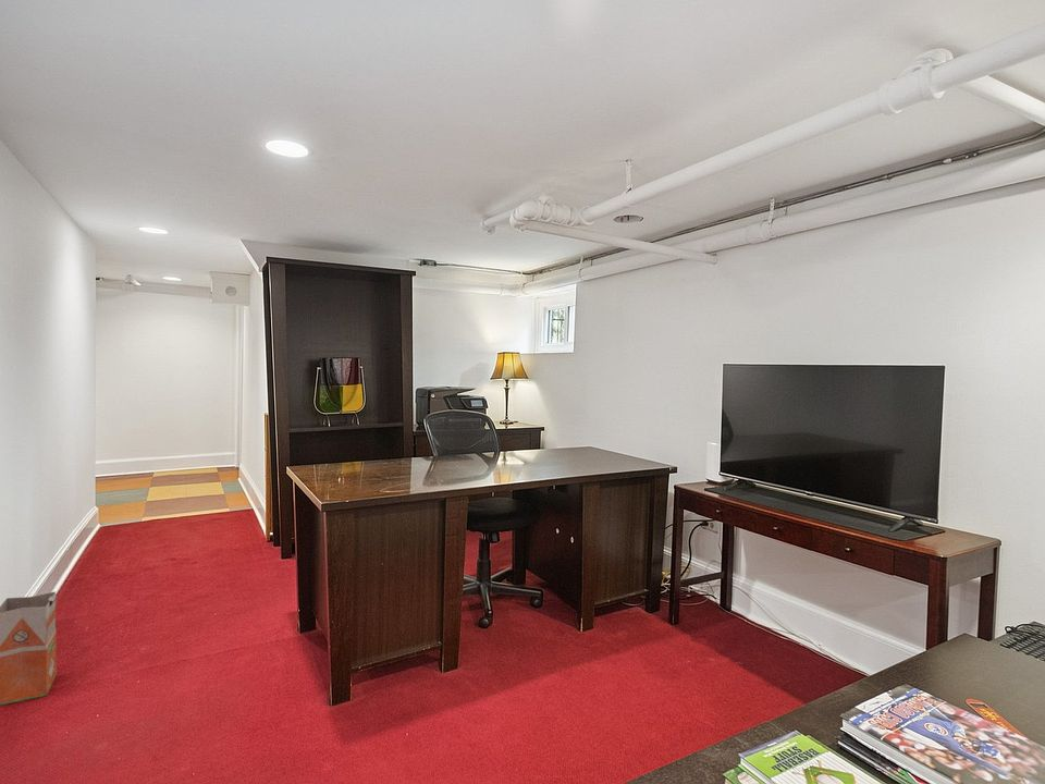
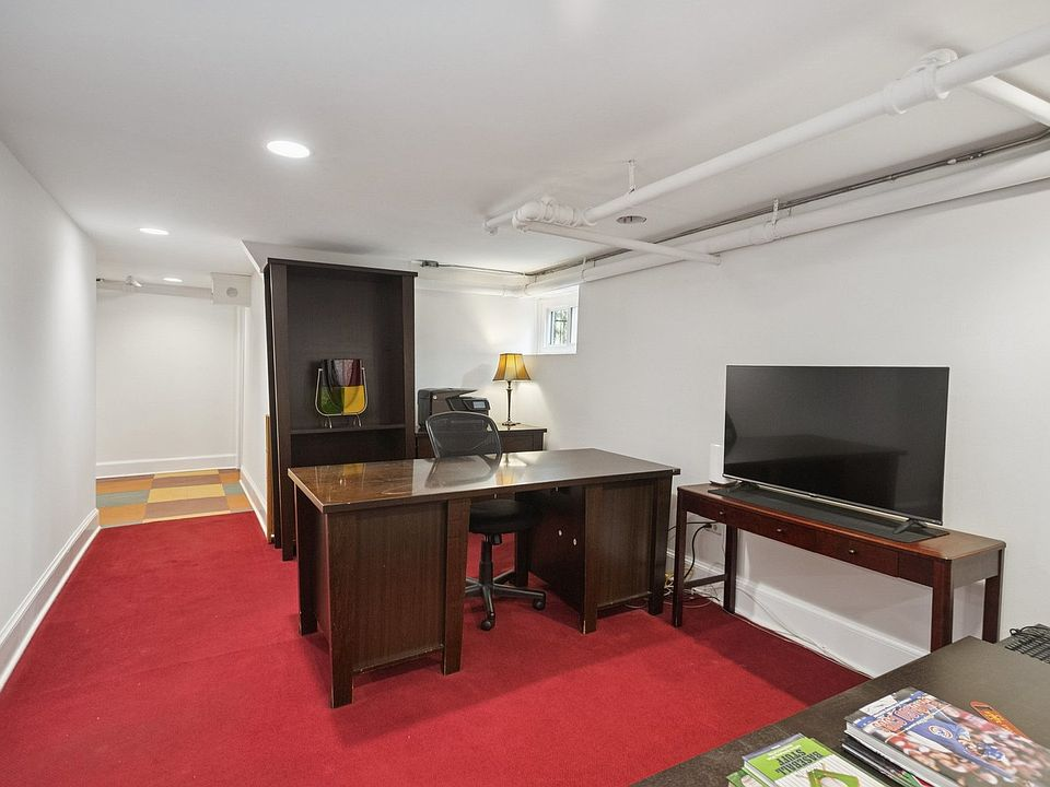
- waste bin [0,590,60,707]
